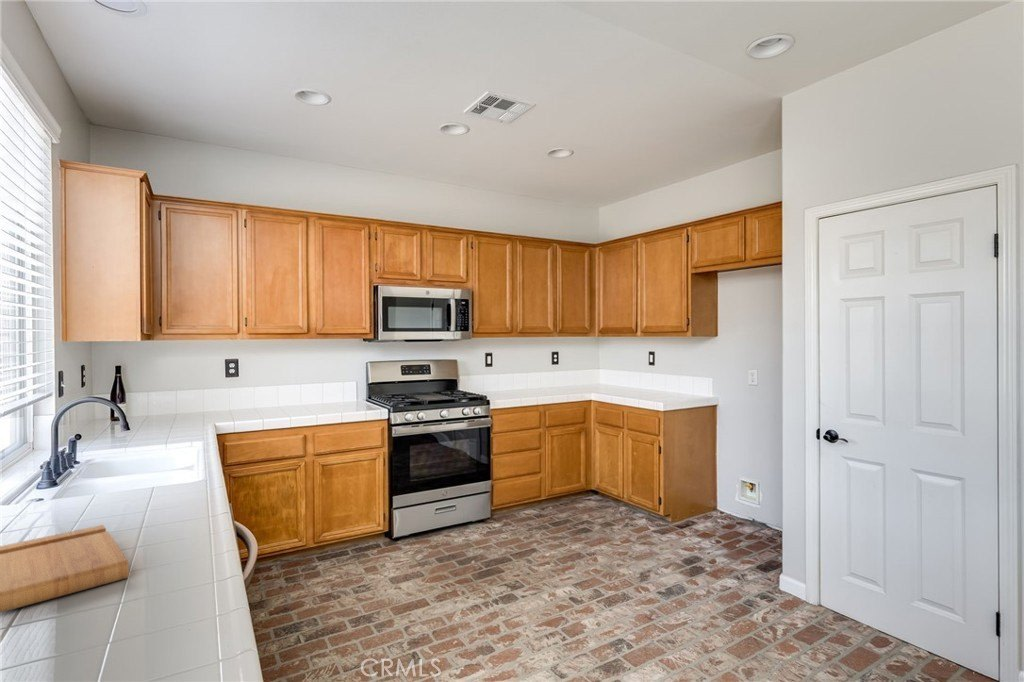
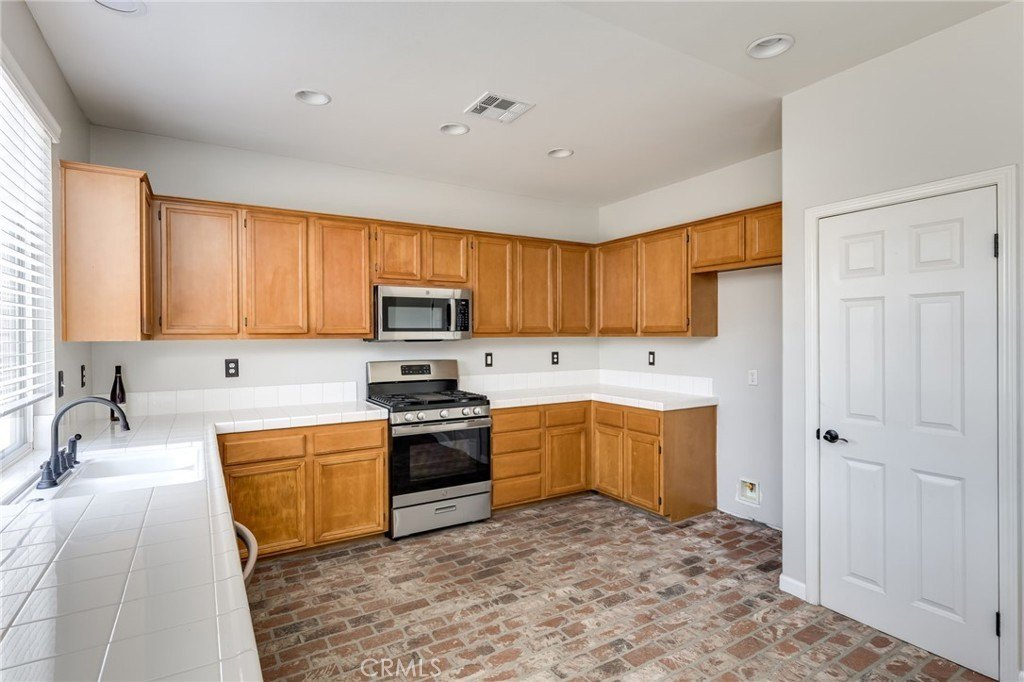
- cutting board [0,524,130,614]
